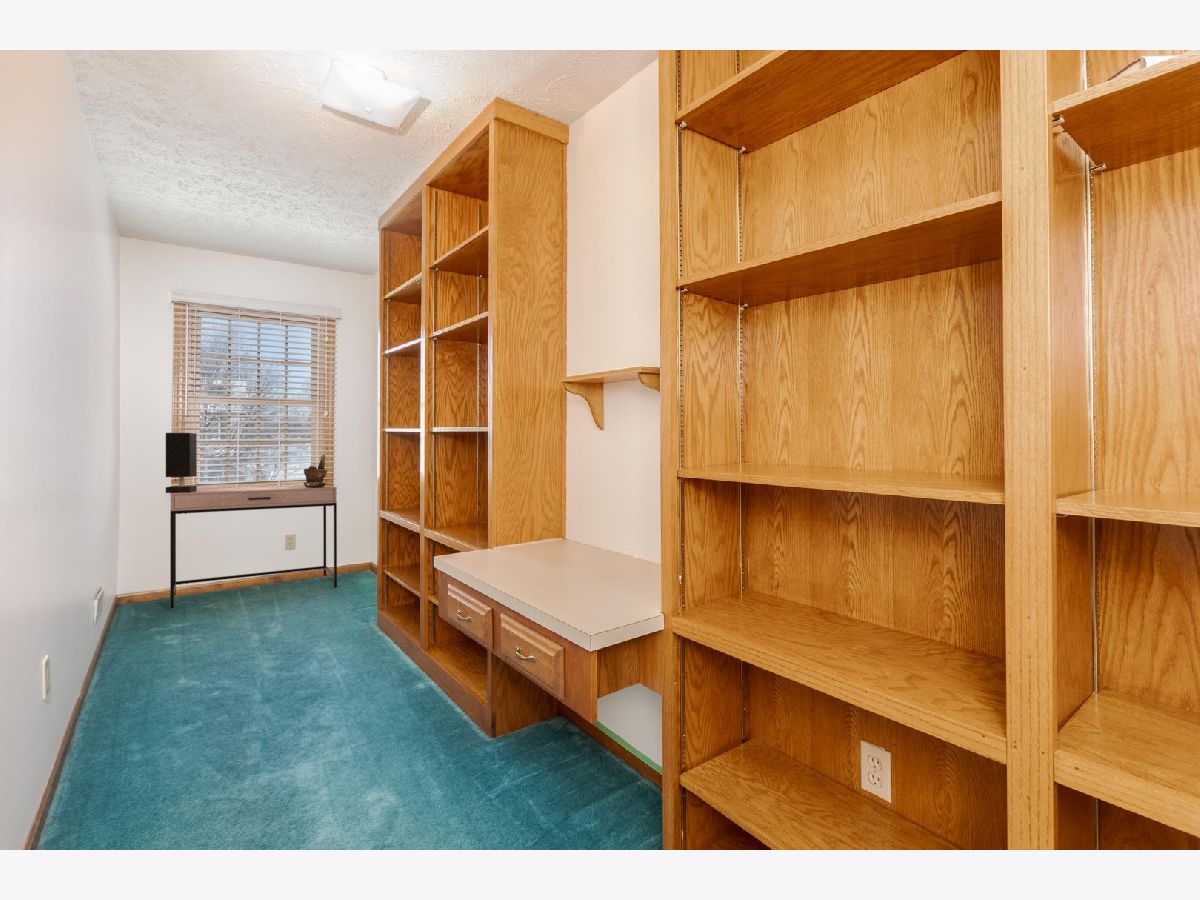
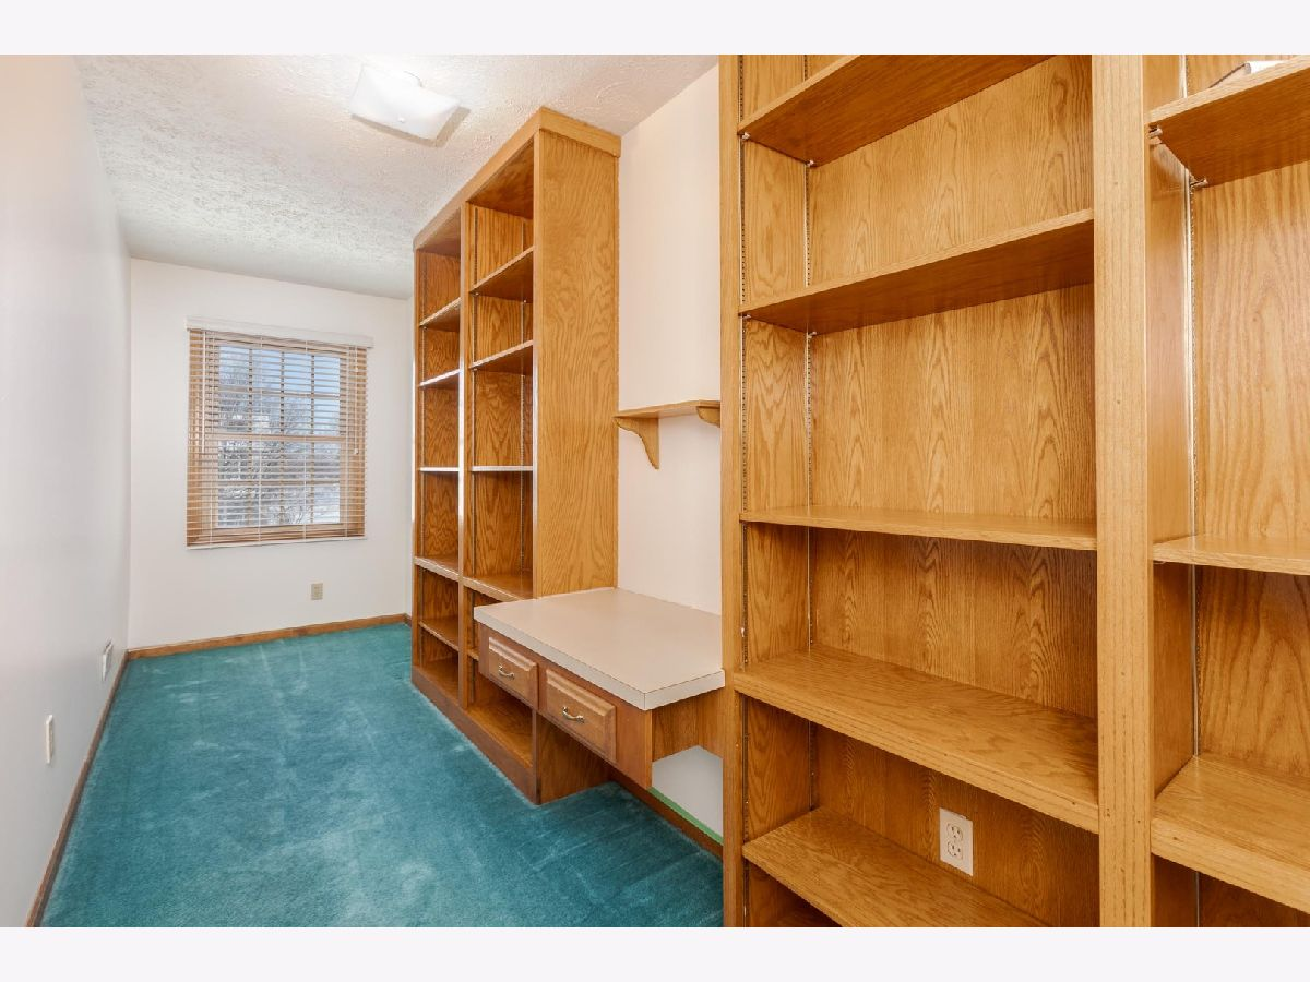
- potted plant [303,454,328,487]
- table lamp [165,432,198,494]
- desk [169,484,338,610]
